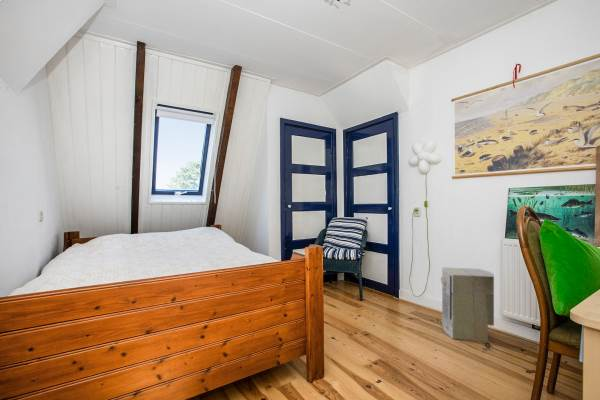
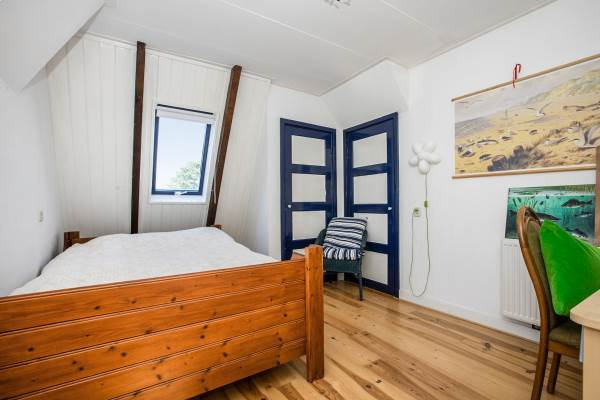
- air purifier [440,266,495,342]
